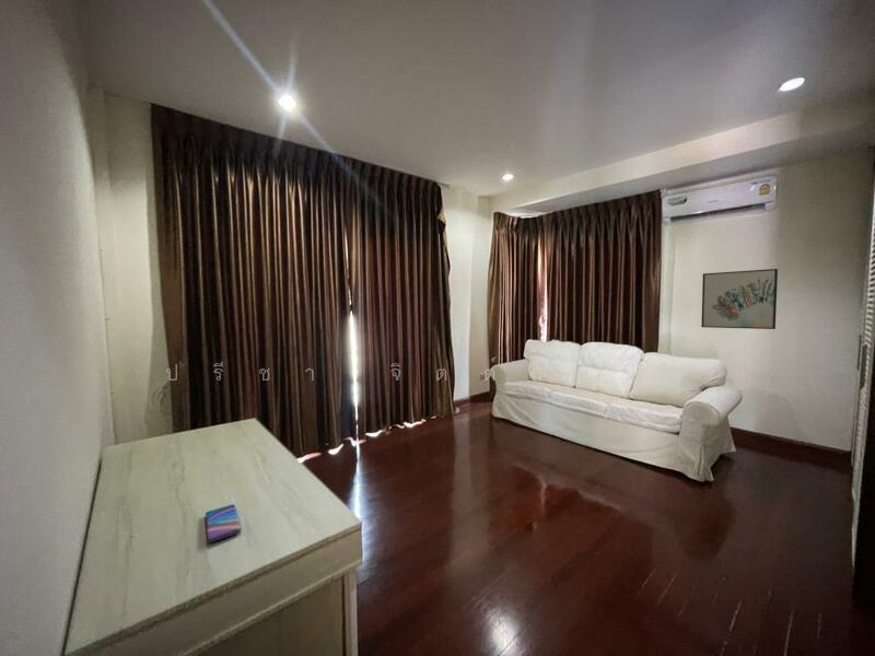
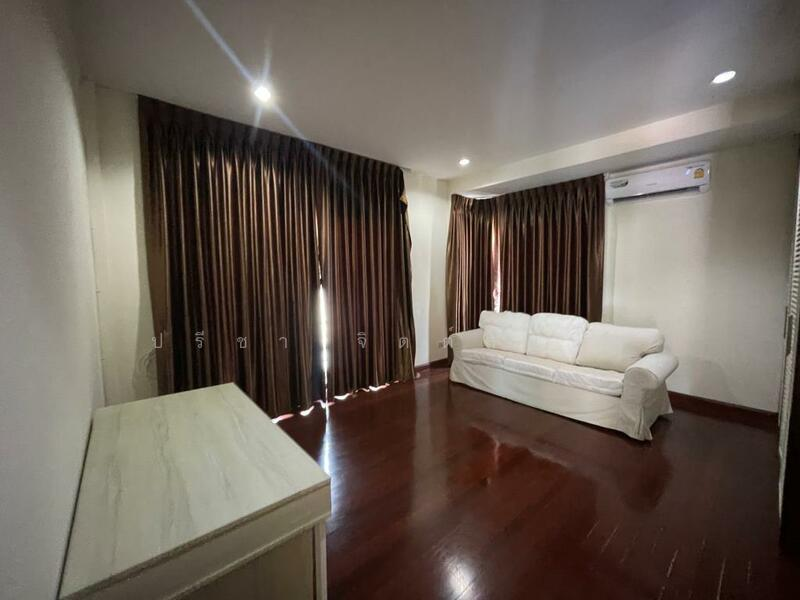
- wall art [700,268,779,330]
- smartphone [205,503,242,543]
